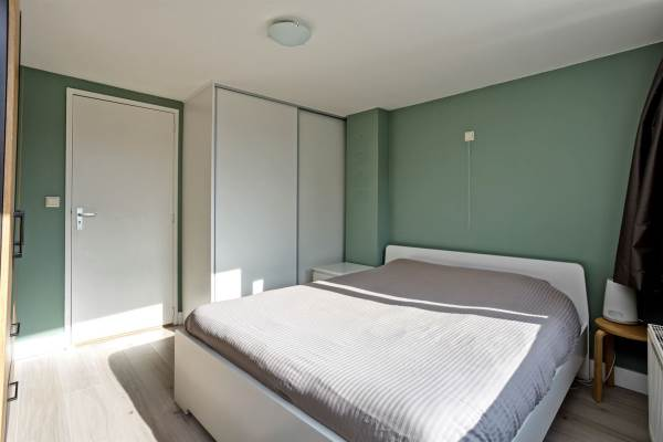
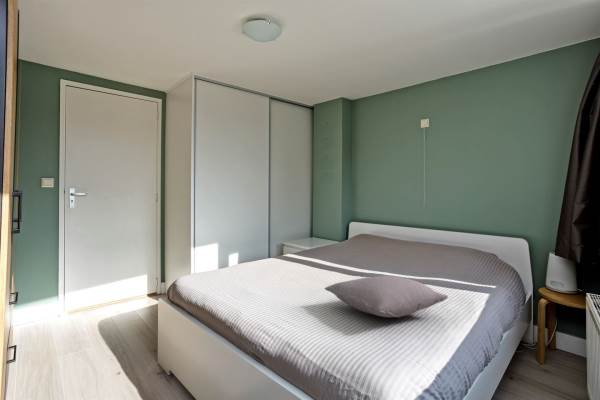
+ pillow [324,275,449,318]
